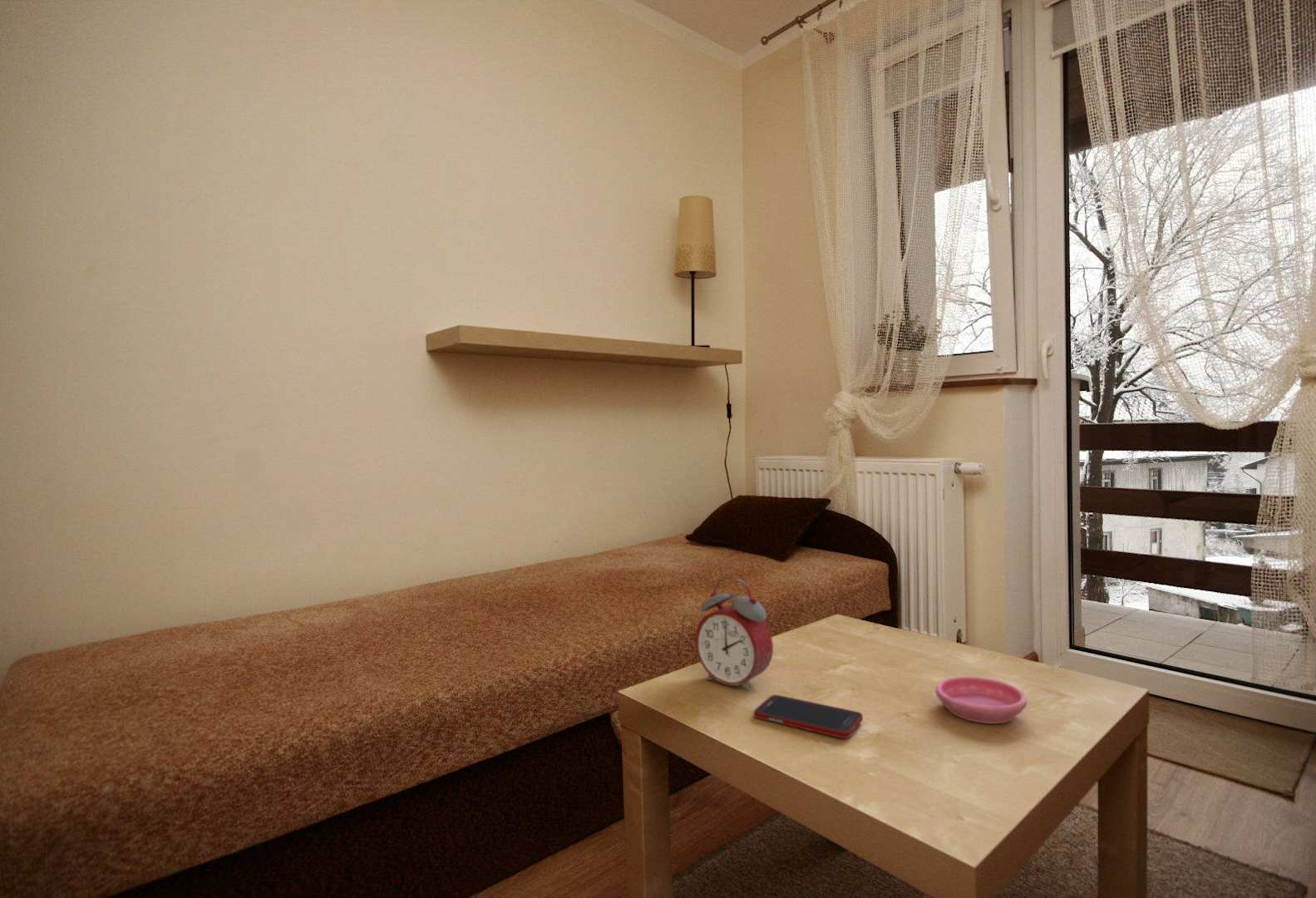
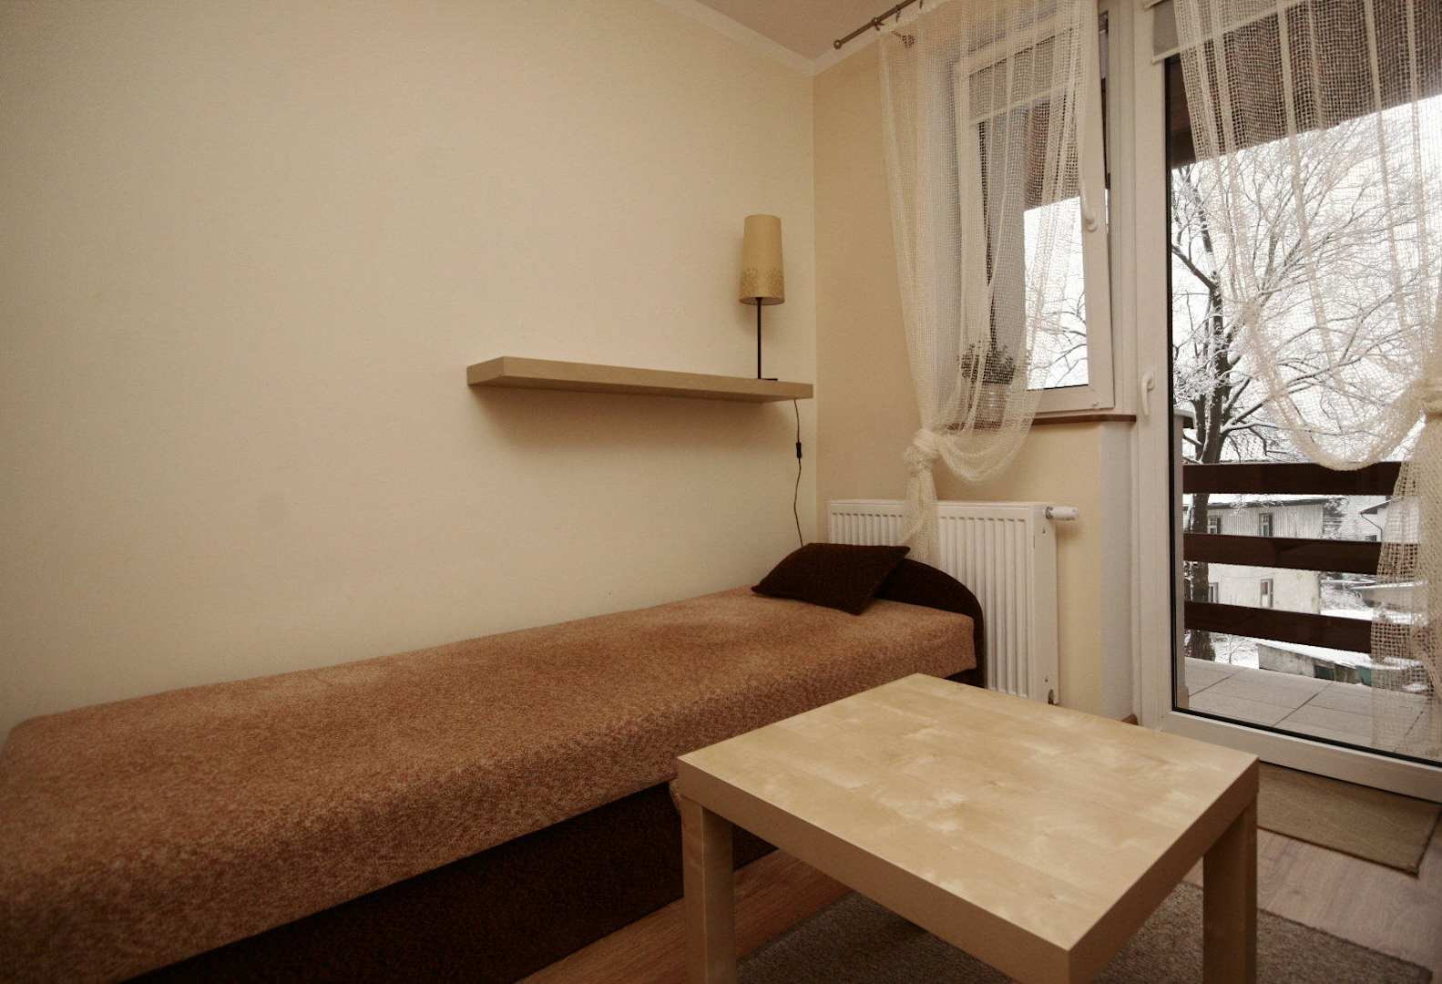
- saucer [934,676,1028,724]
- alarm clock [694,576,774,692]
- cell phone [753,694,864,739]
